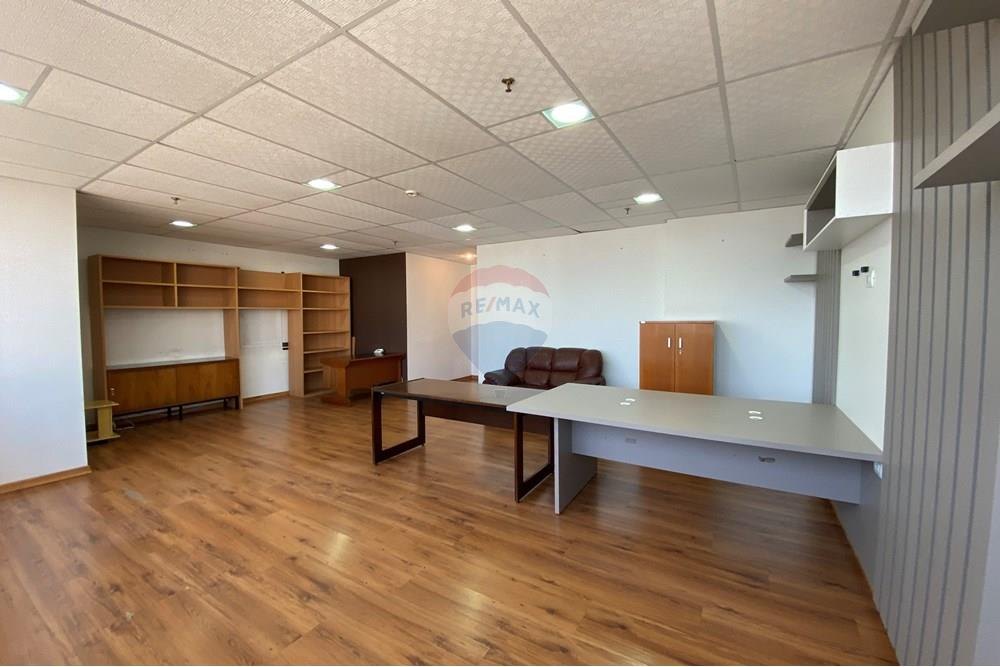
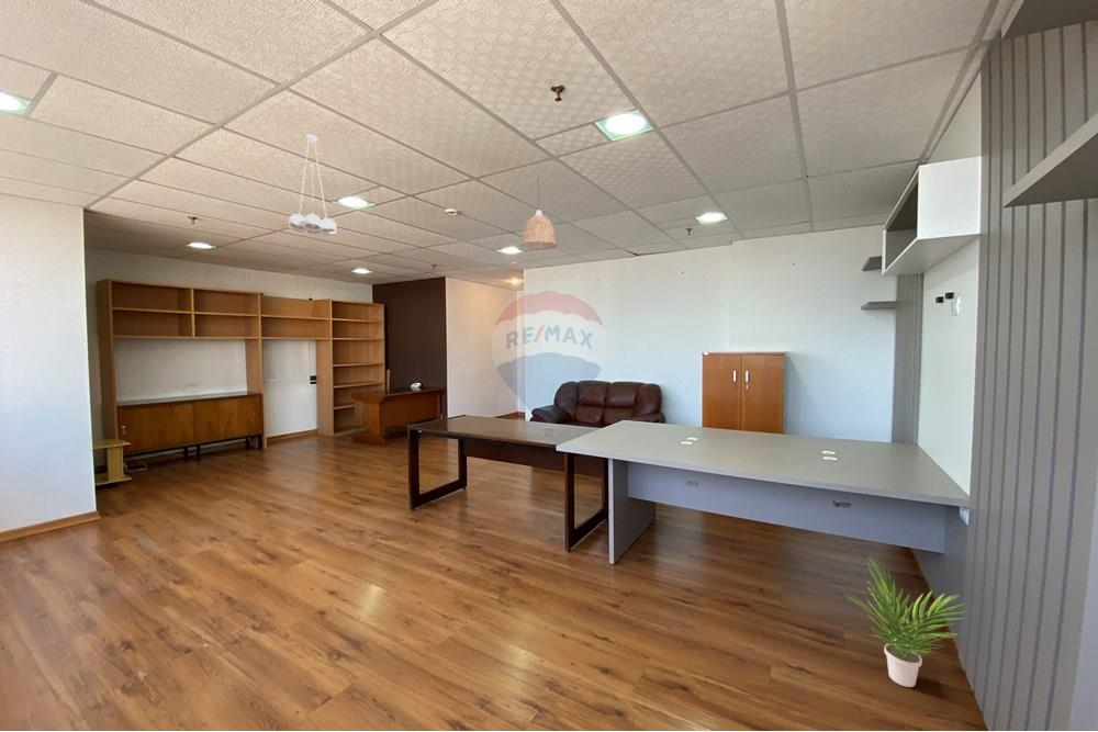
+ pendant light [288,133,338,236]
+ potted plant [839,553,968,688]
+ pendant lamp [519,177,558,251]
